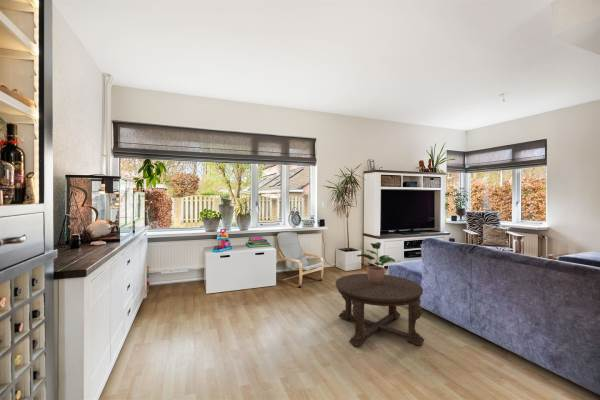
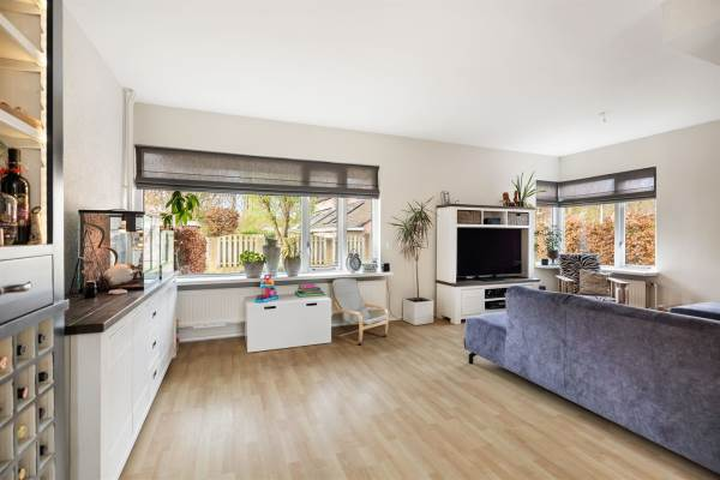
- coffee table [335,273,425,347]
- potted plant [356,241,396,284]
